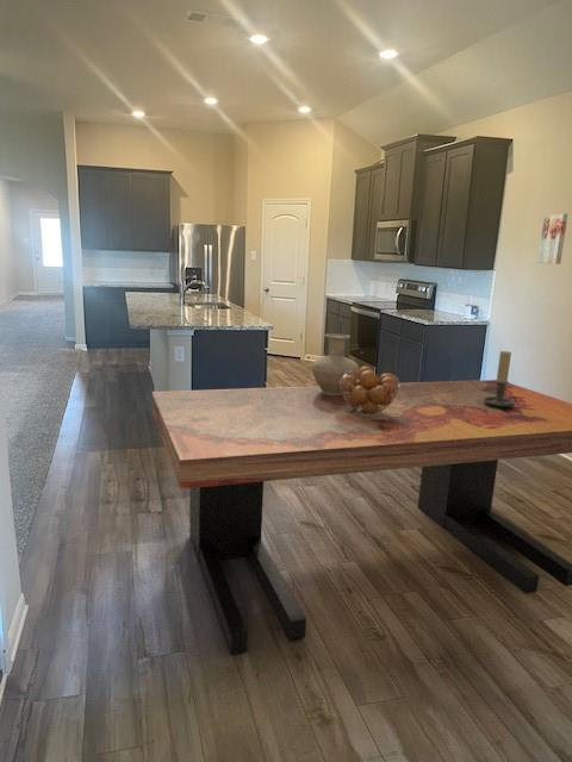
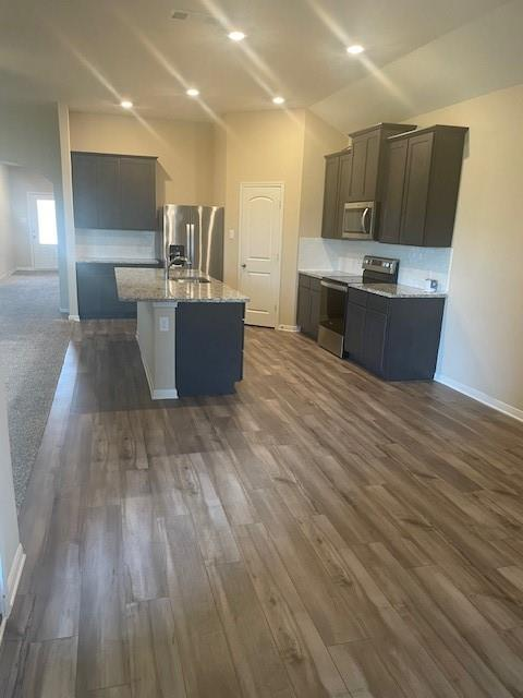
- fruit basket [340,366,400,416]
- dining table [151,379,572,656]
- wall art [536,213,568,266]
- vase [311,332,360,395]
- candle holder [483,350,516,407]
